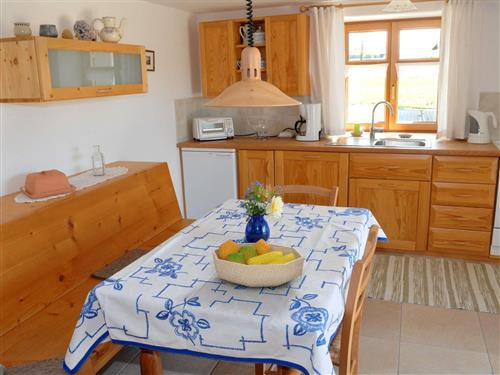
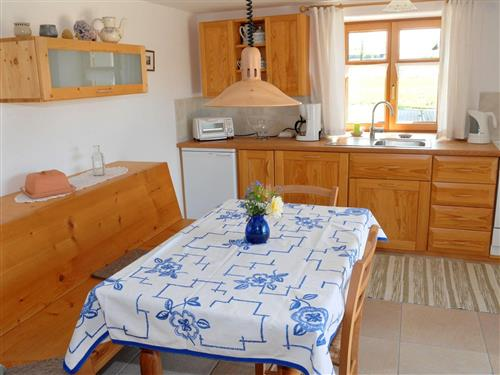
- fruit bowl [211,238,306,288]
